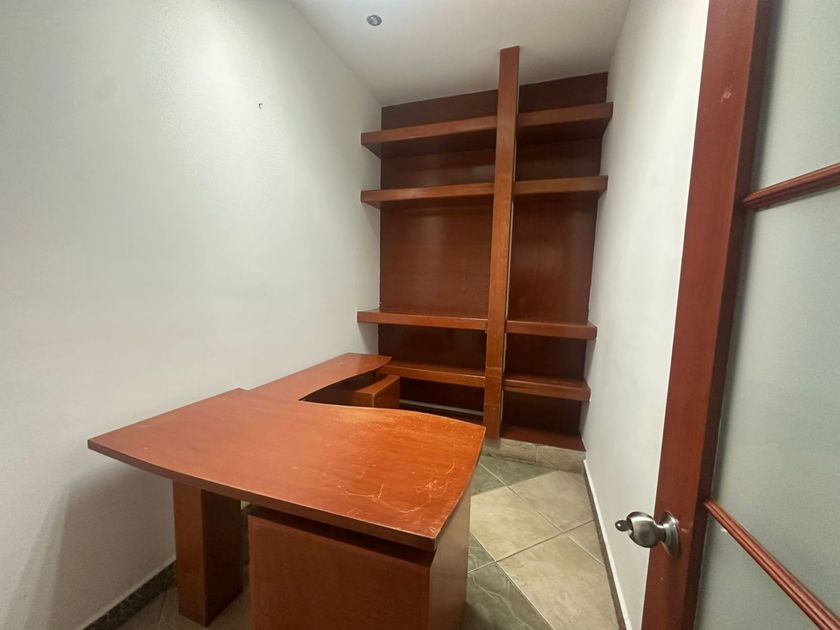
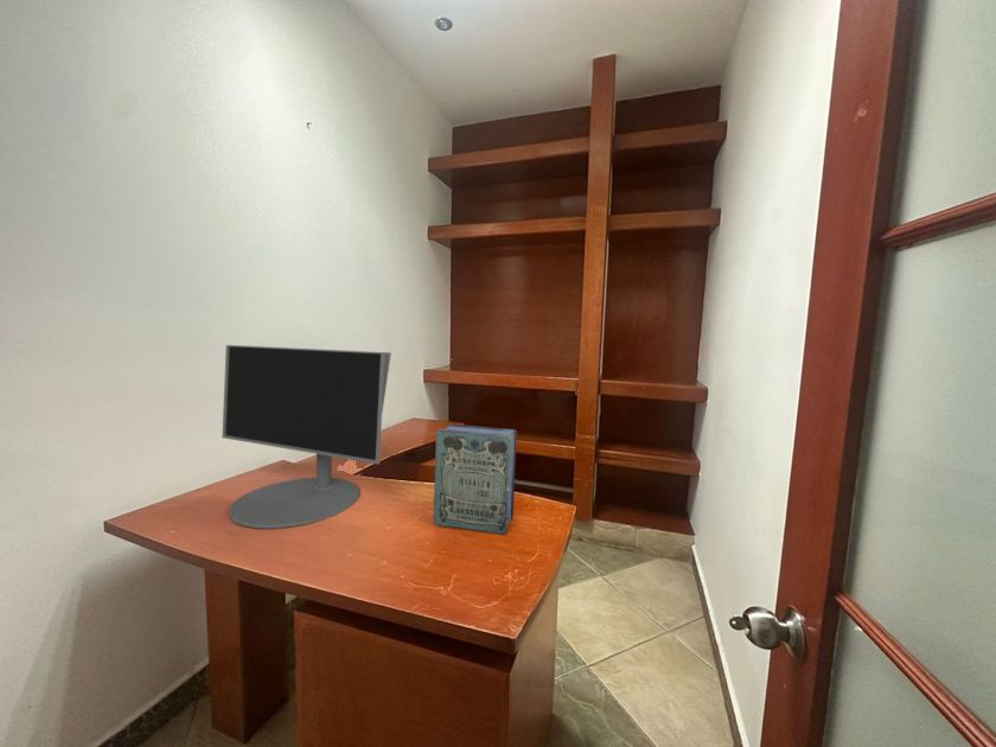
+ book [433,423,518,536]
+ computer monitor [221,344,392,530]
